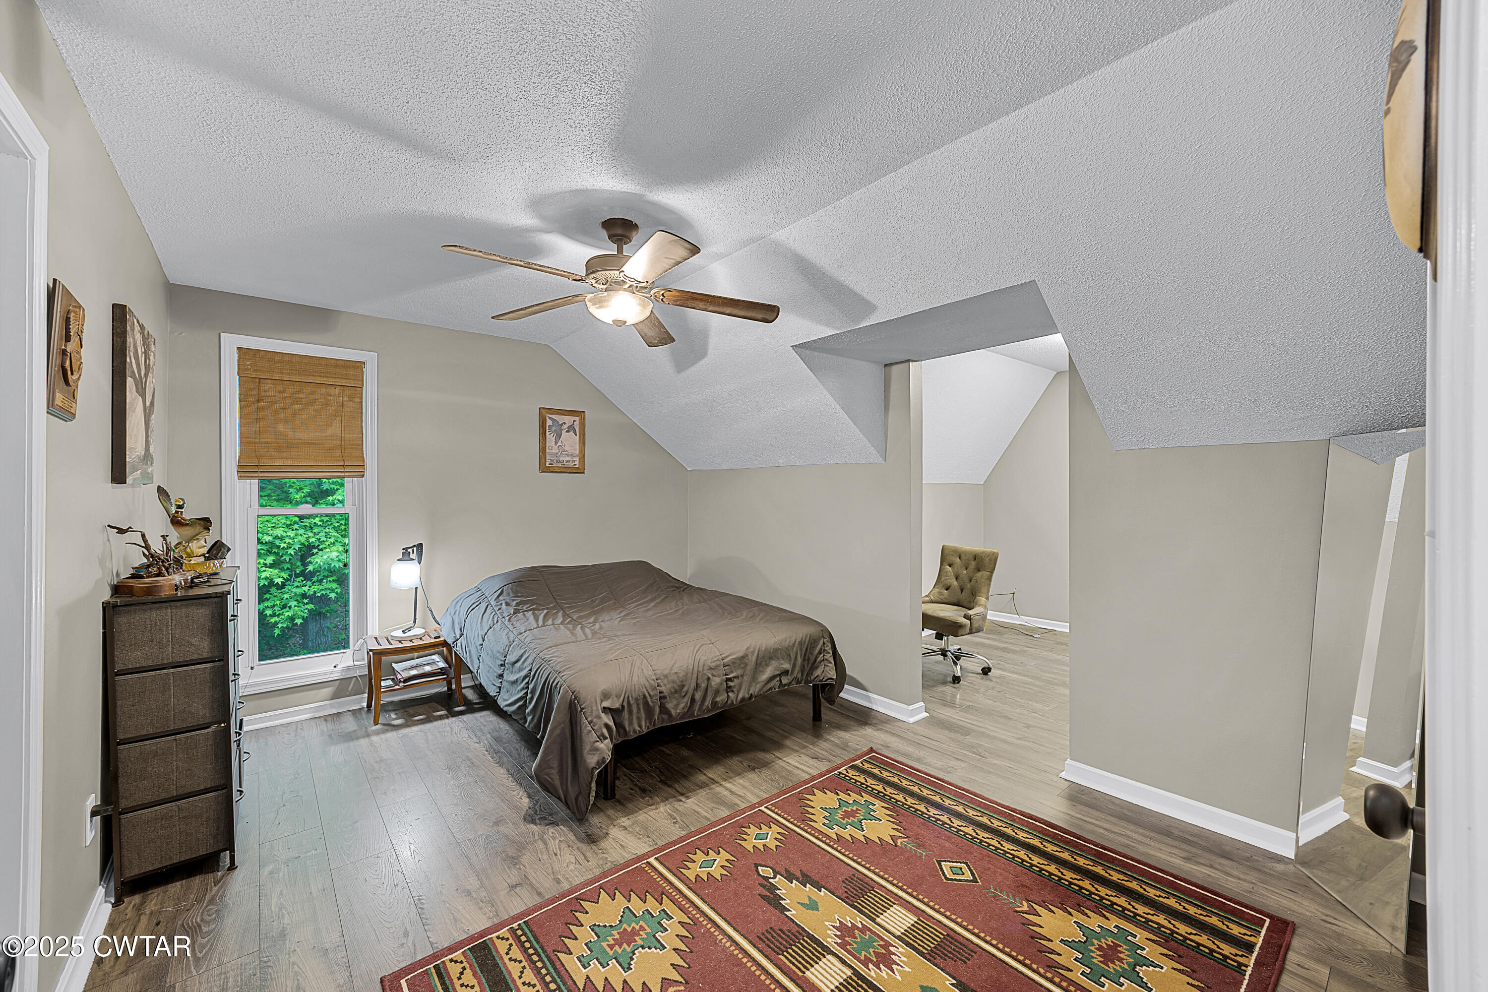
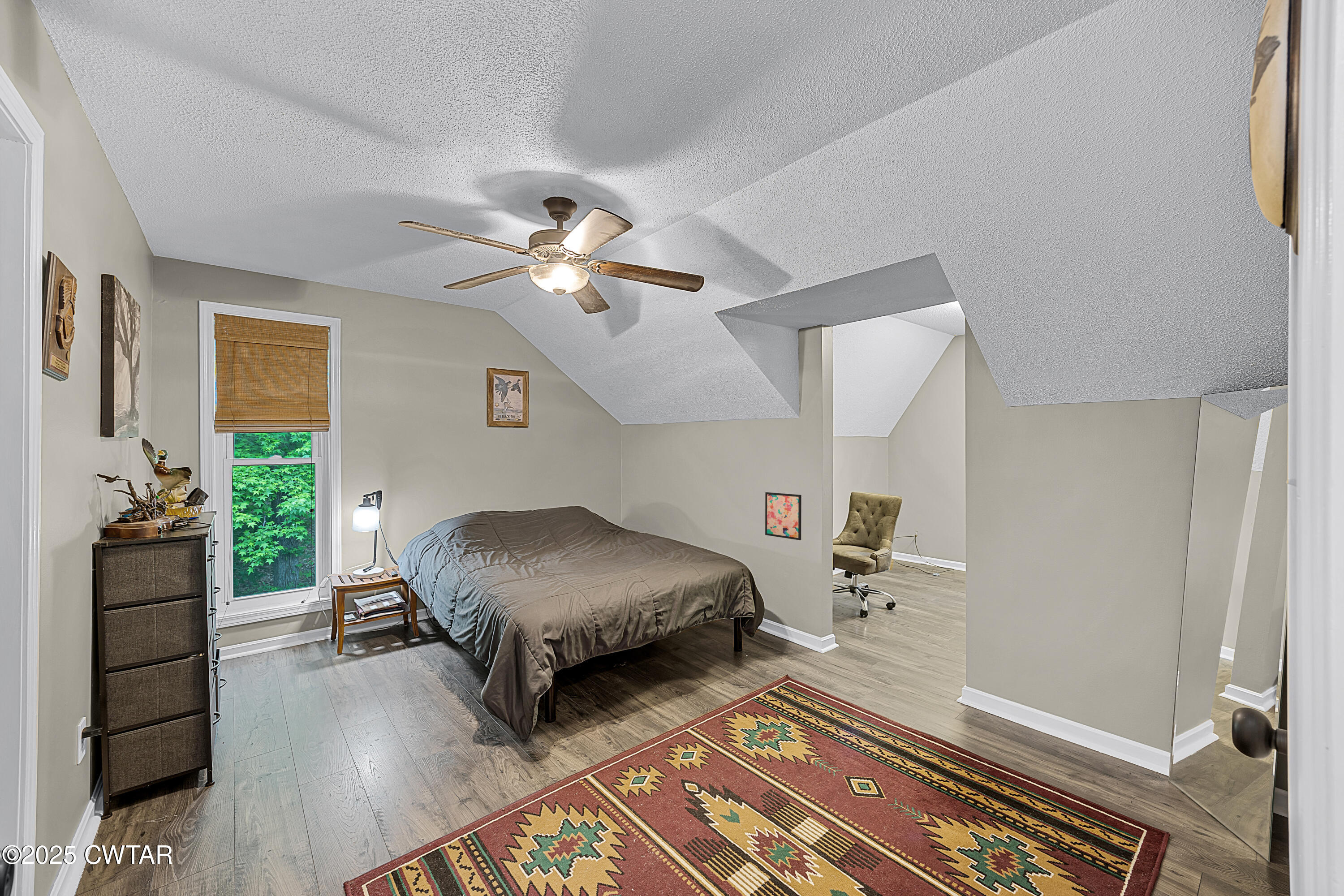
+ wall art [765,492,802,541]
